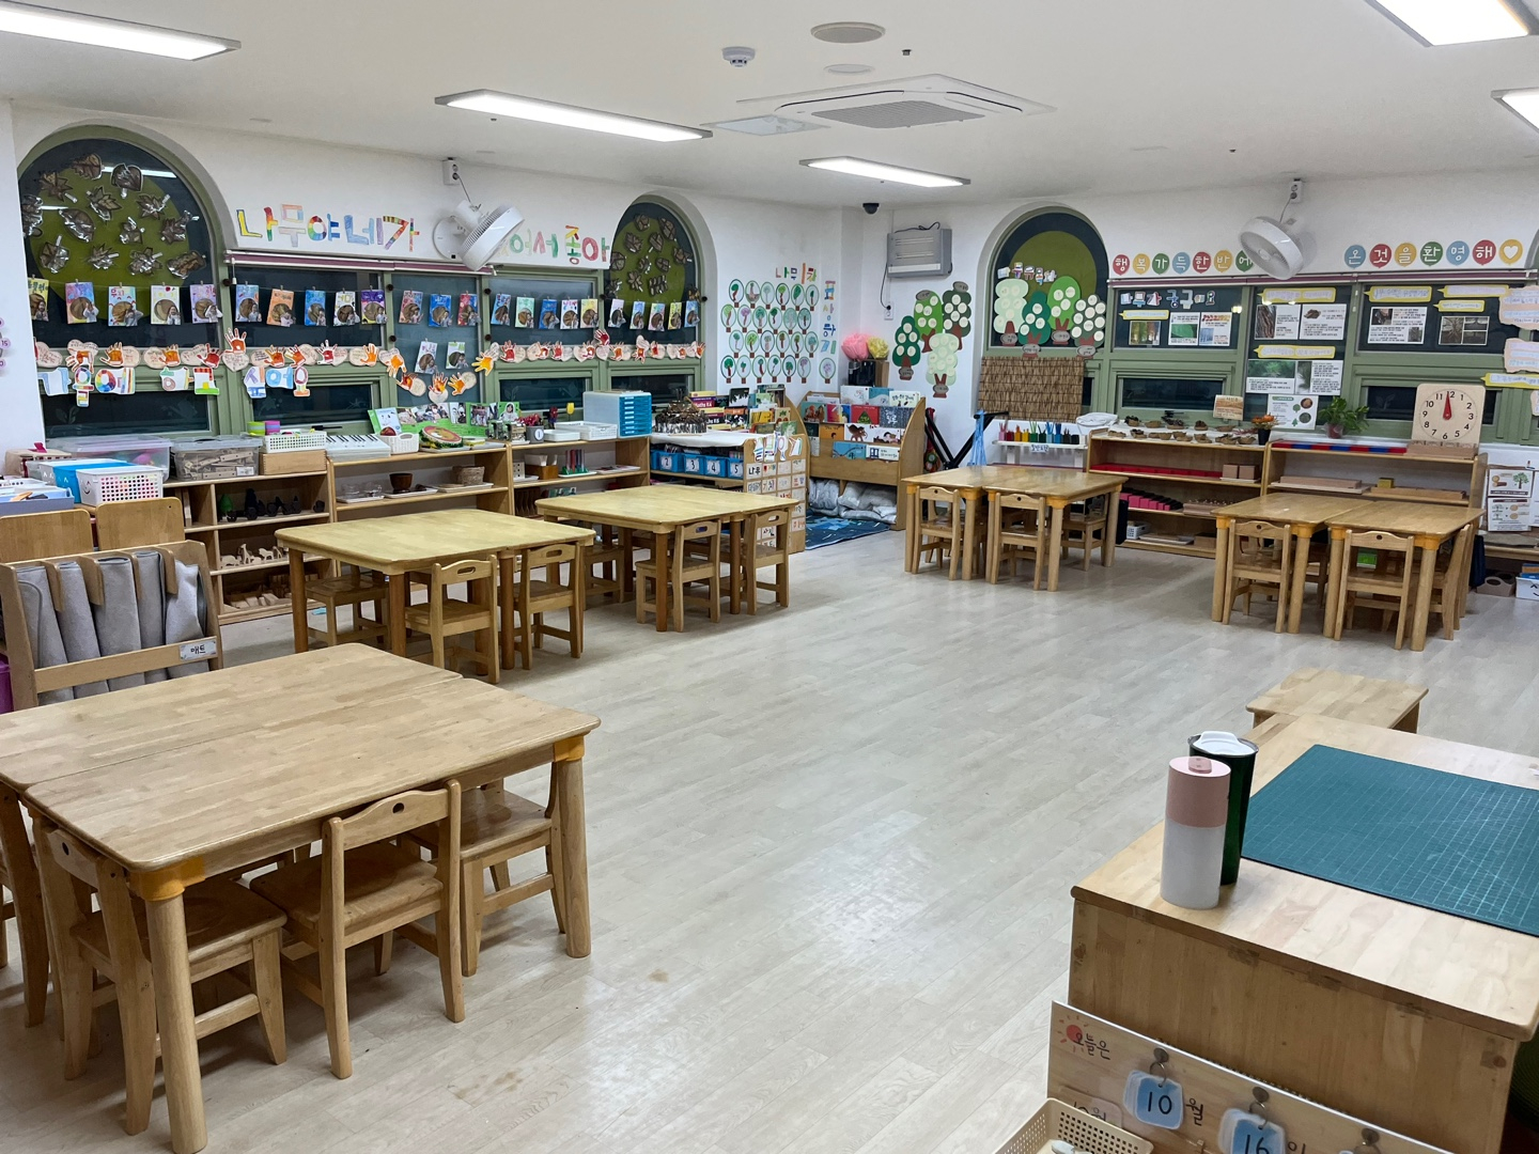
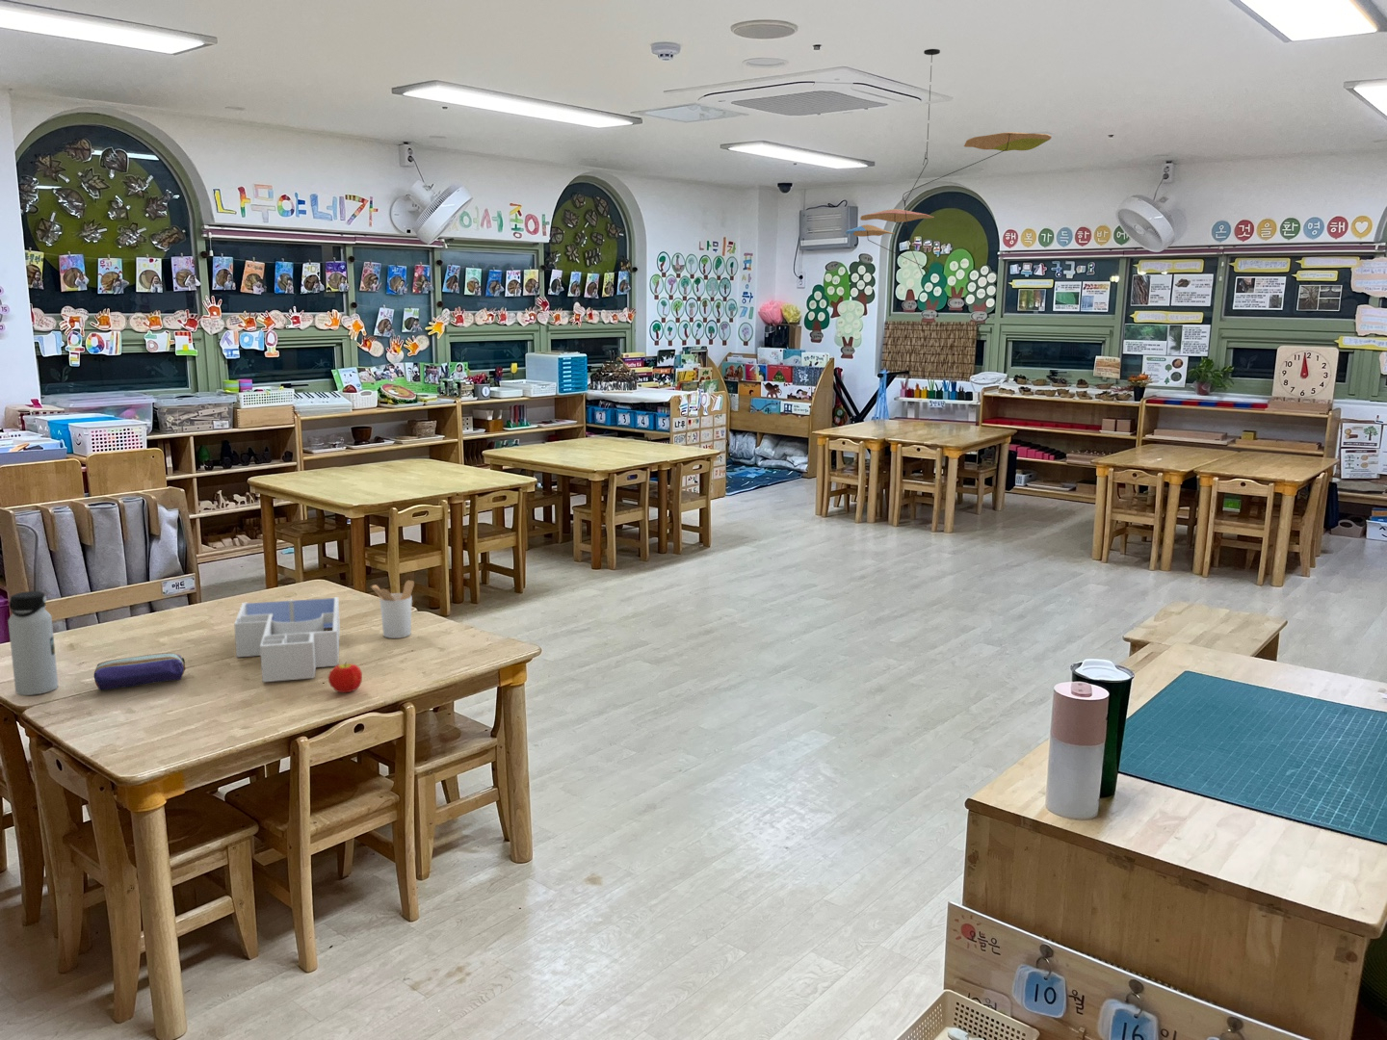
+ water bottle [7,590,59,696]
+ utensil holder [370,580,415,639]
+ desk organizer [233,596,341,683]
+ ceiling mobile [845,48,1053,277]
+ fruit [328,662,363,694]
+ pencil case [93,652,187,692]
